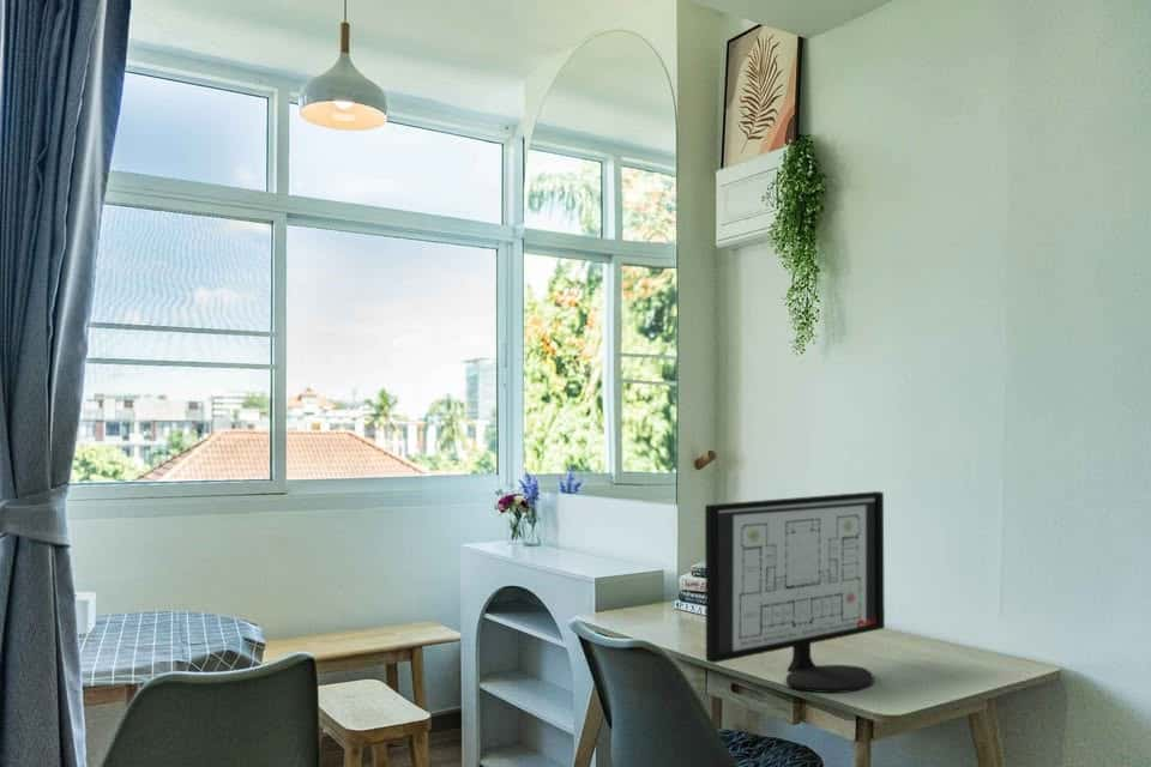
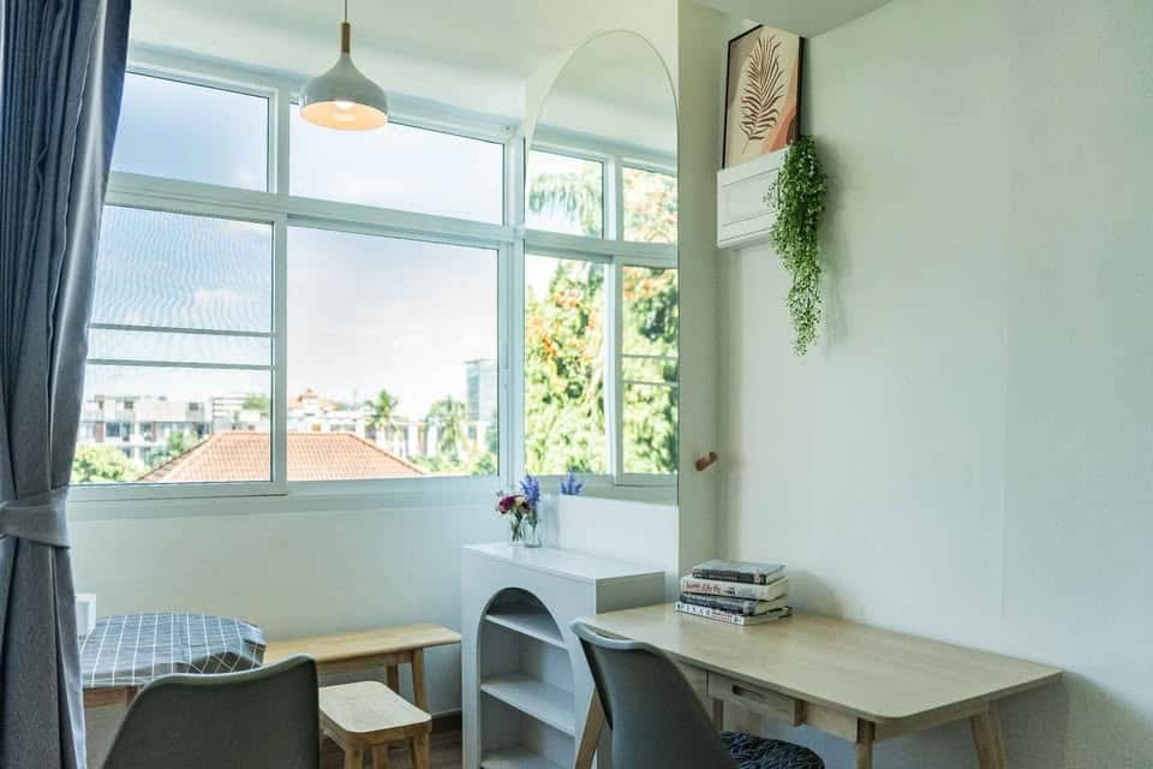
- computer monitor [704,490,886,694]
